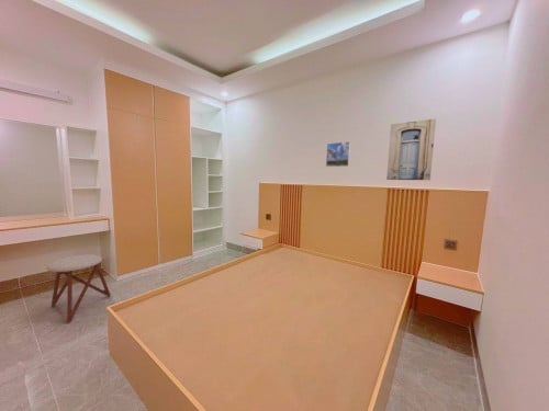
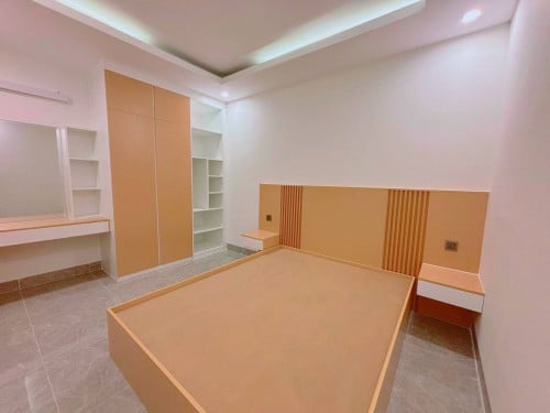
- wall art [385,117,437,181]
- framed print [325,140,351,168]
- stool [46,254,112,323]
